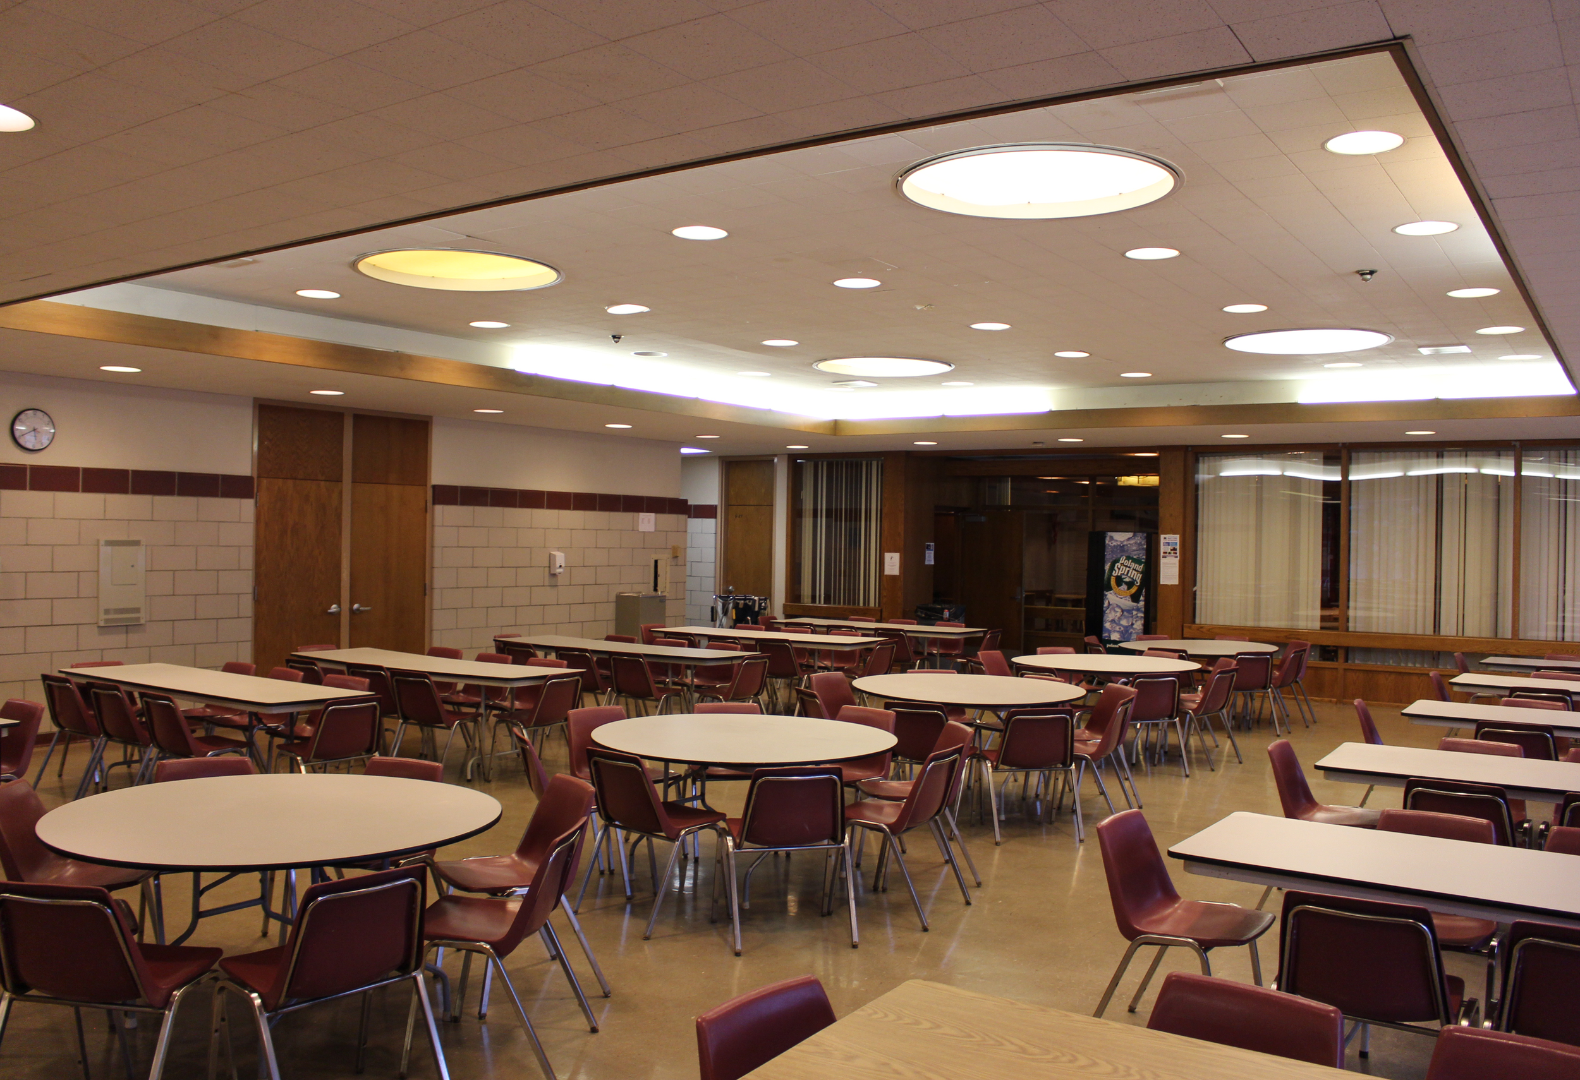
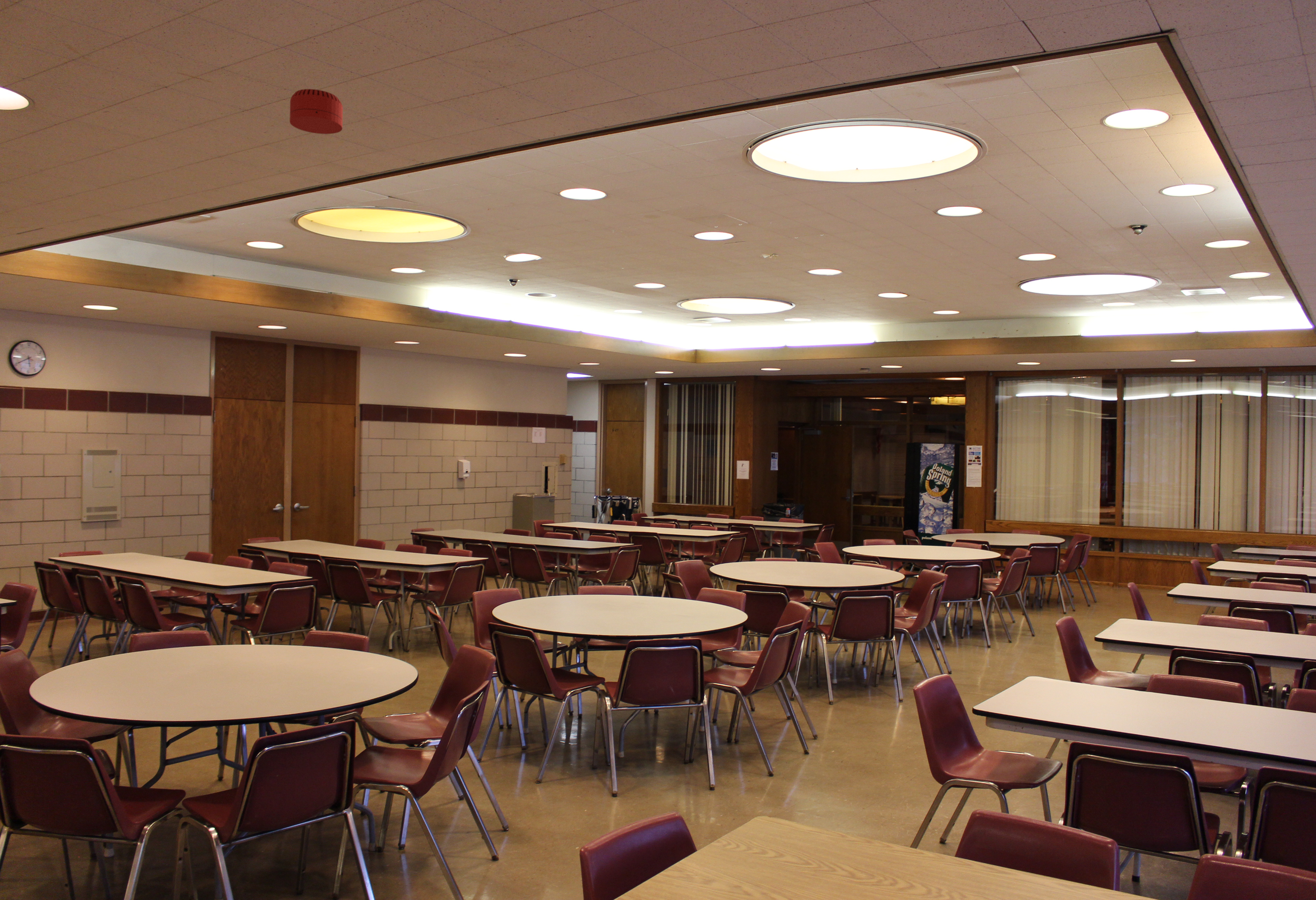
+ smoke detector [289,88,343,135]
